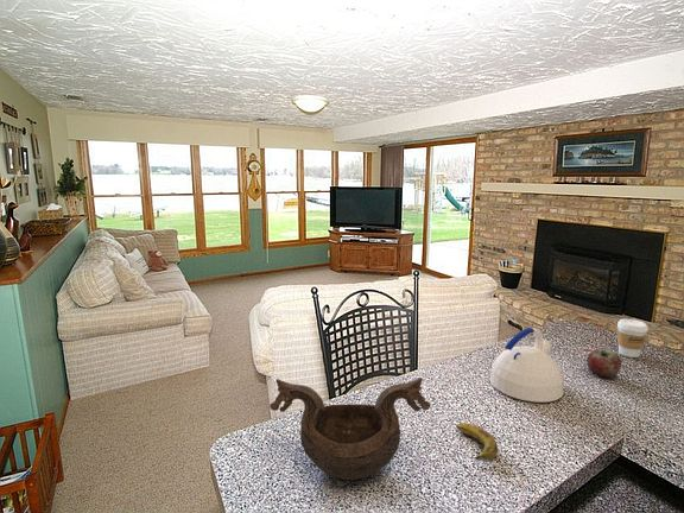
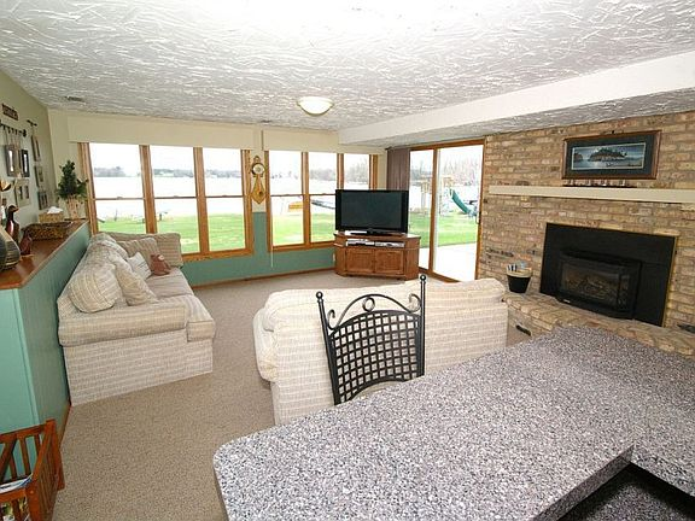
- banana [455,422,499,461]
- coffee cup [616,318,650,359]
- kettle [489,327,565,404]
- decorative bowl [268,376,432,481]
- apple [587,348,622,379]
